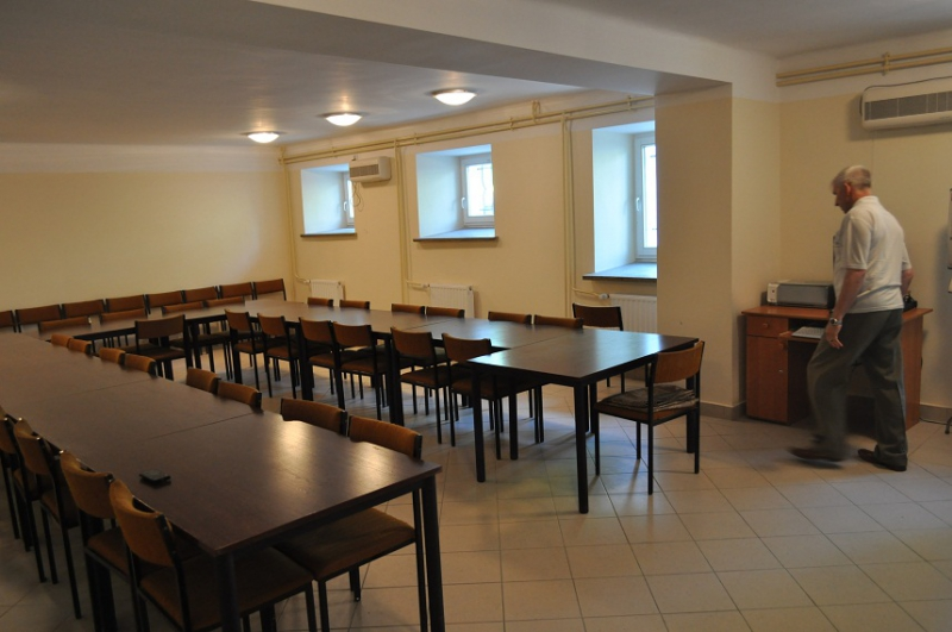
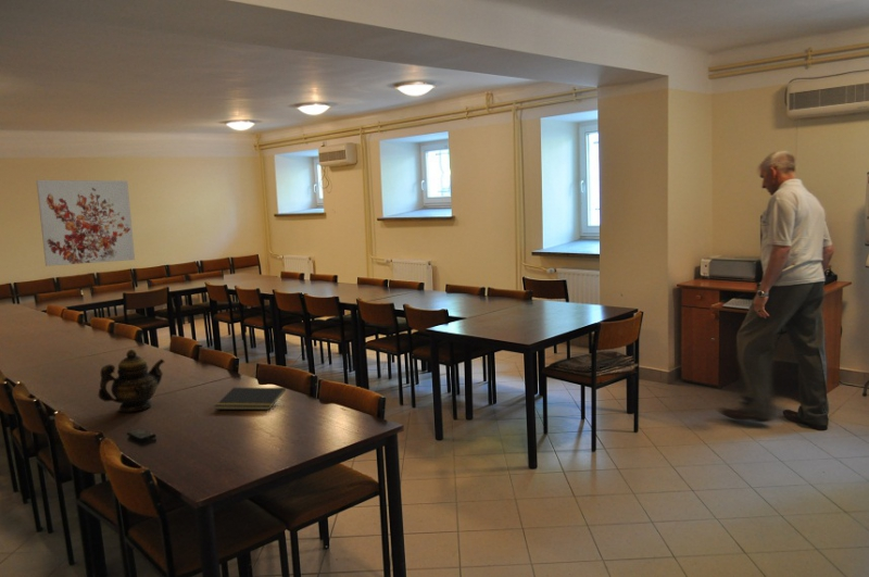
+ wall art [36,179,136,267]
+ teapot [97,349,165,413]
+ notepad [214,387,287,411]
